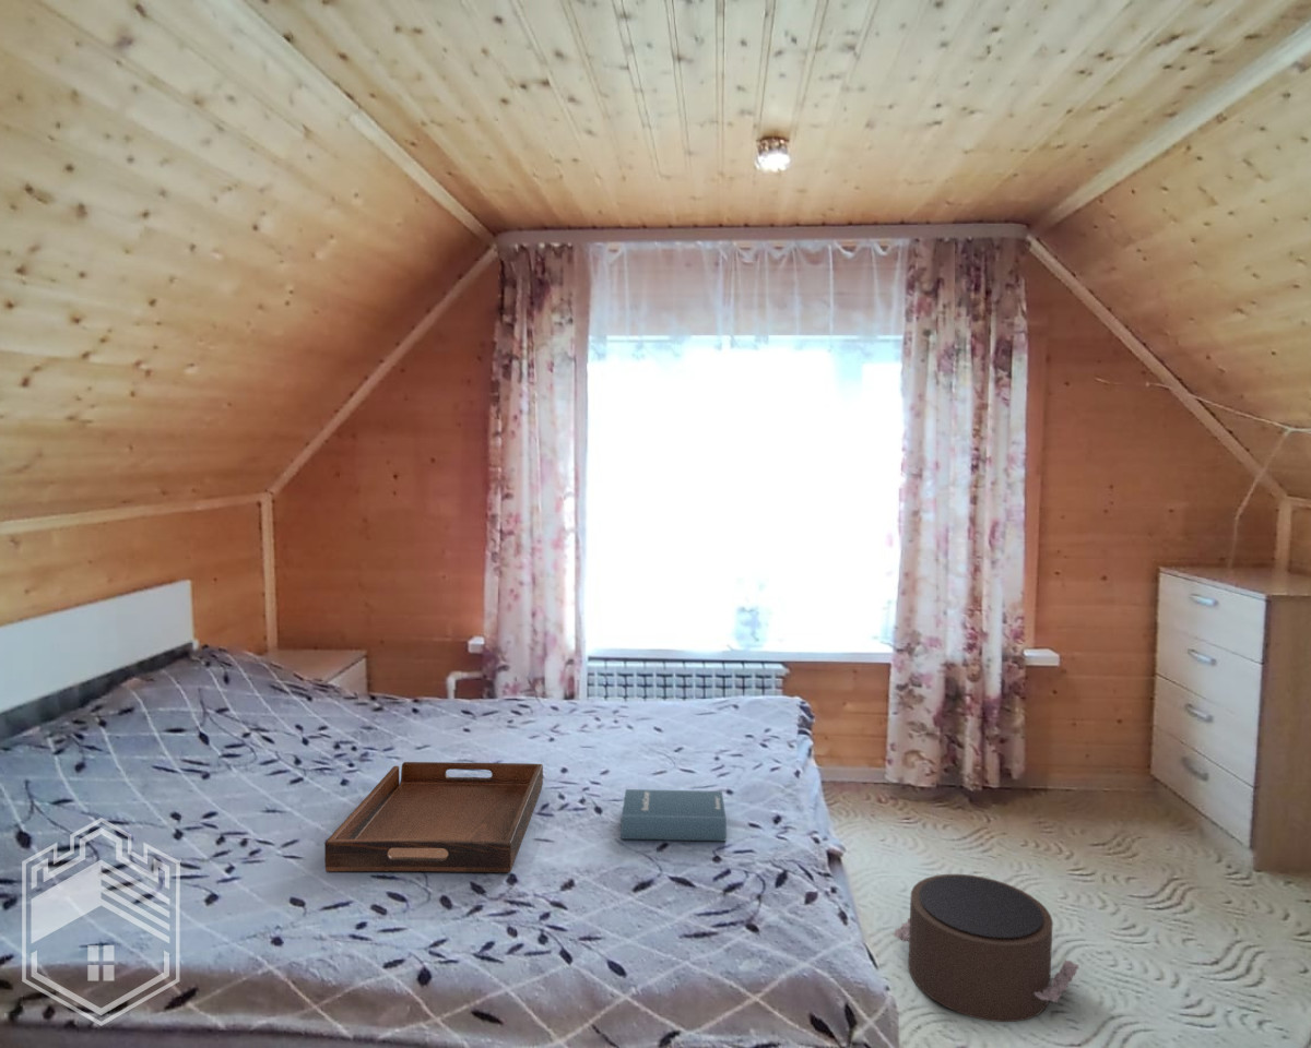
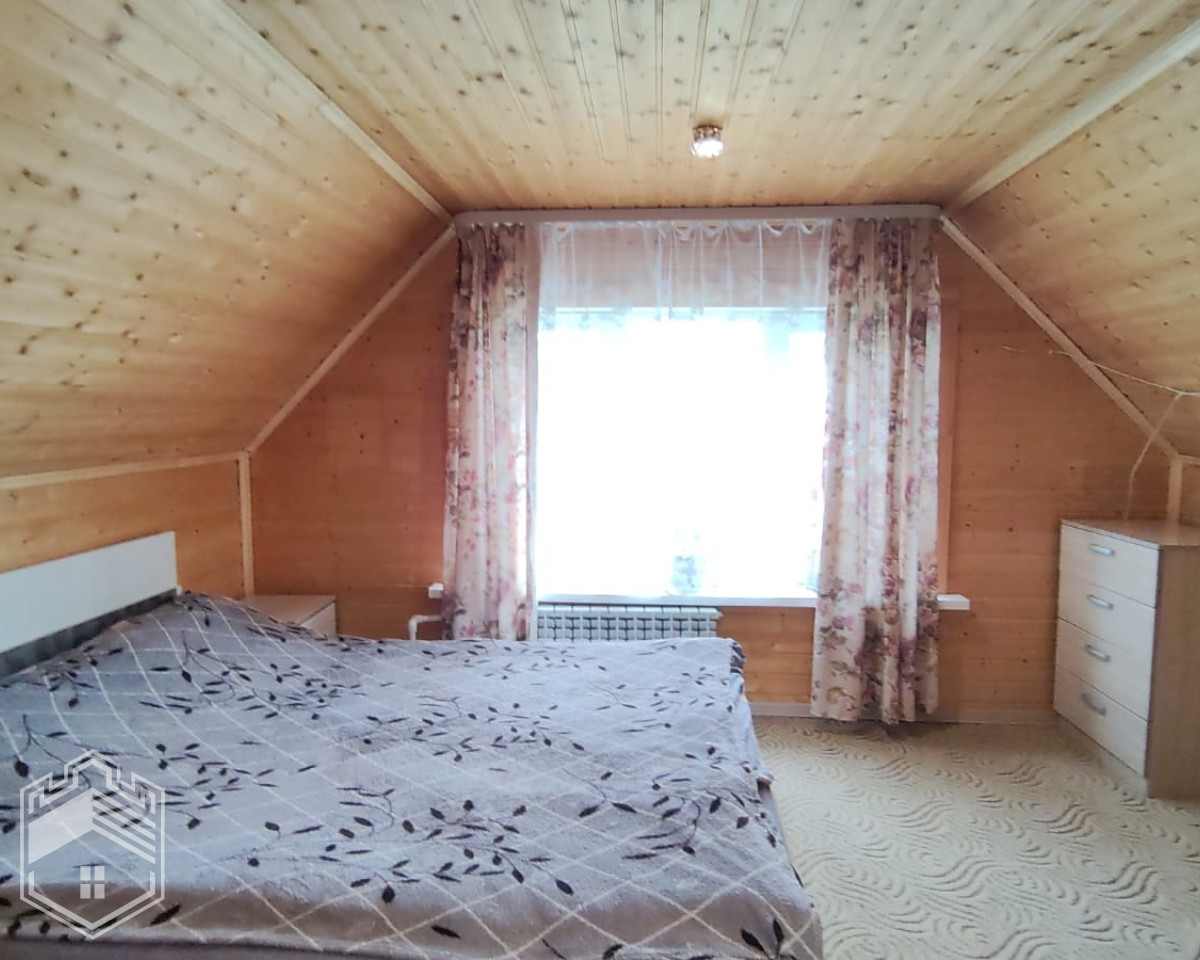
- hardback book [621,788,728,843]
- pouf [893,873,1079,1023]
- serving tray [323,761,544,873]
